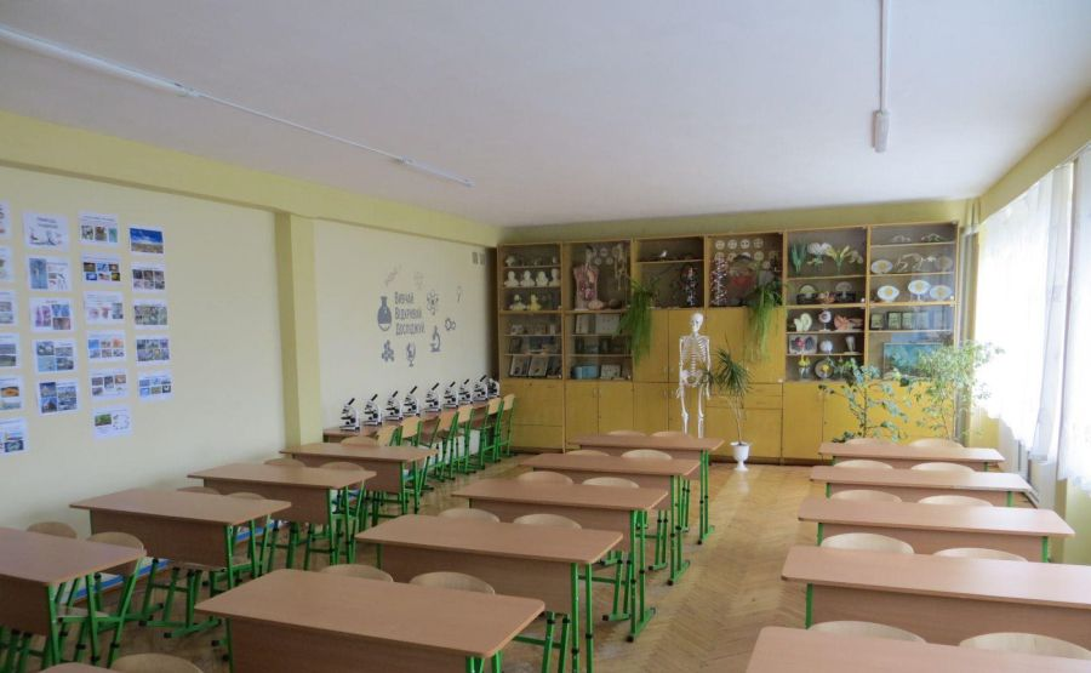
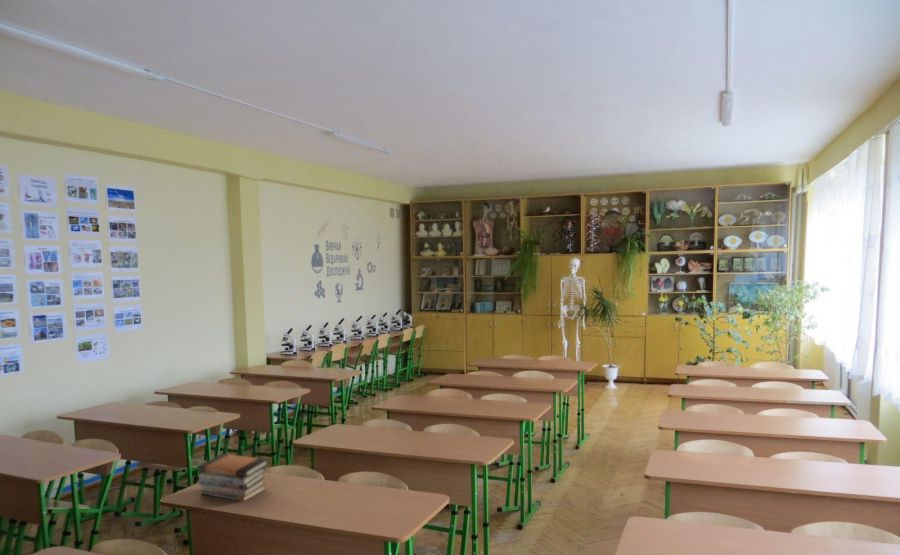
+ book stack [197,453,269,502]
